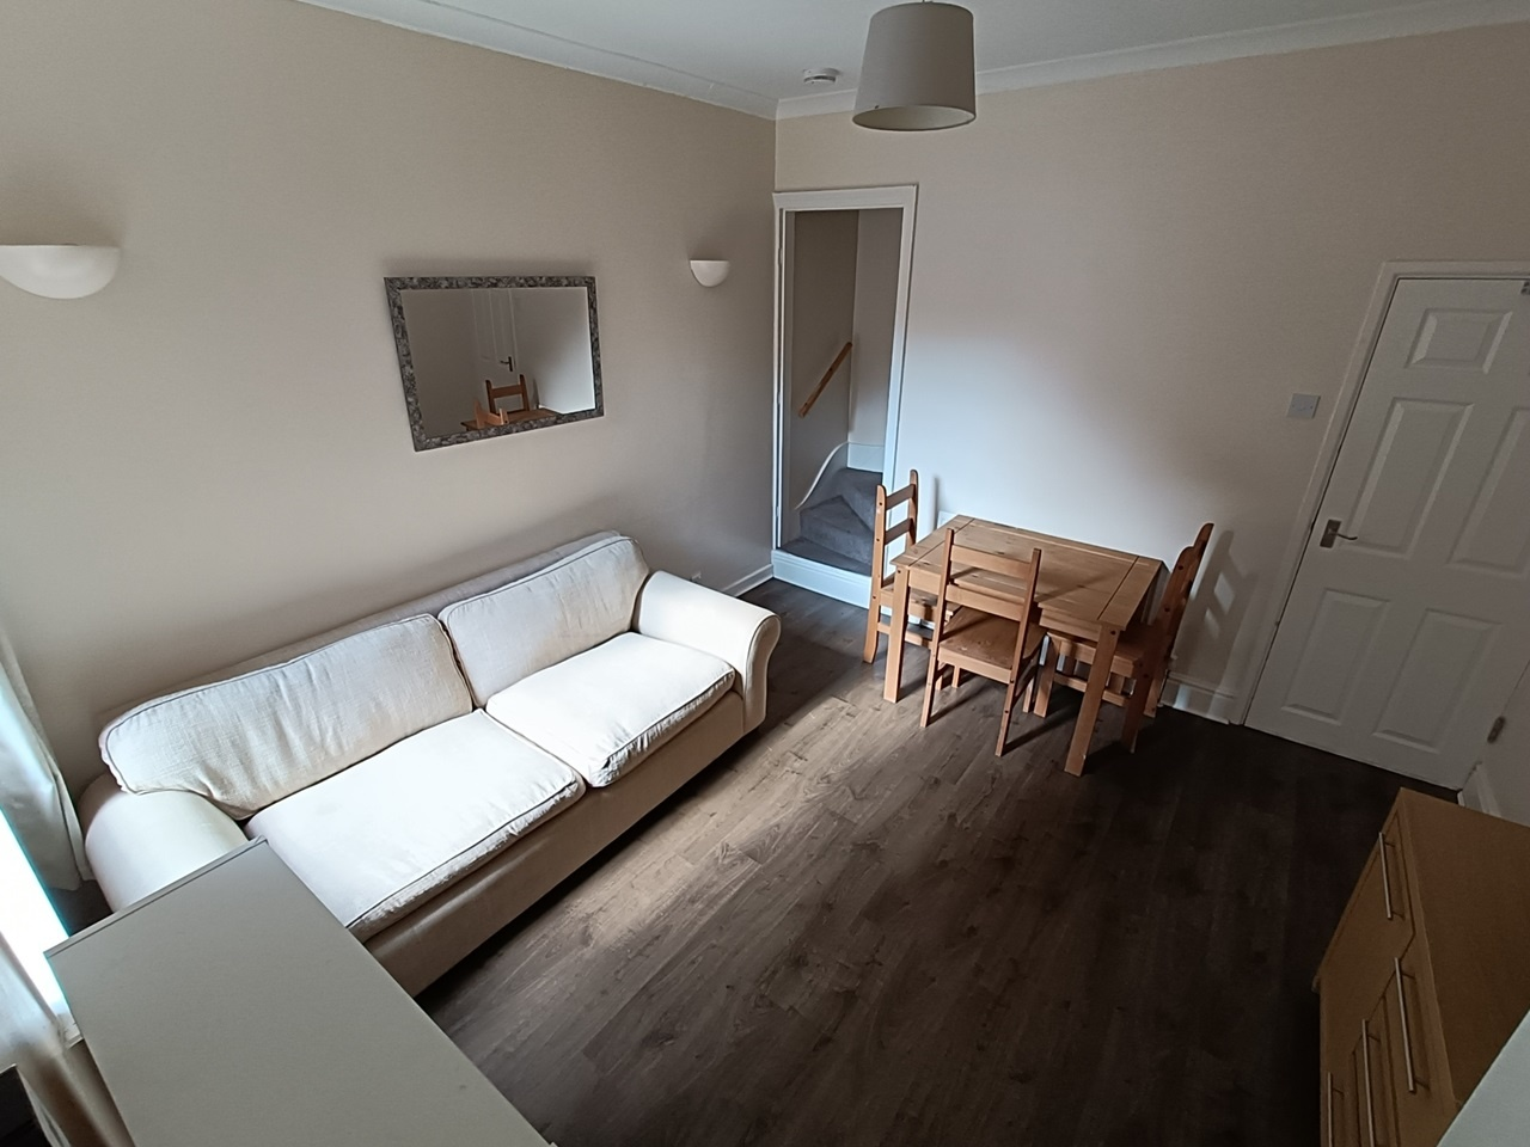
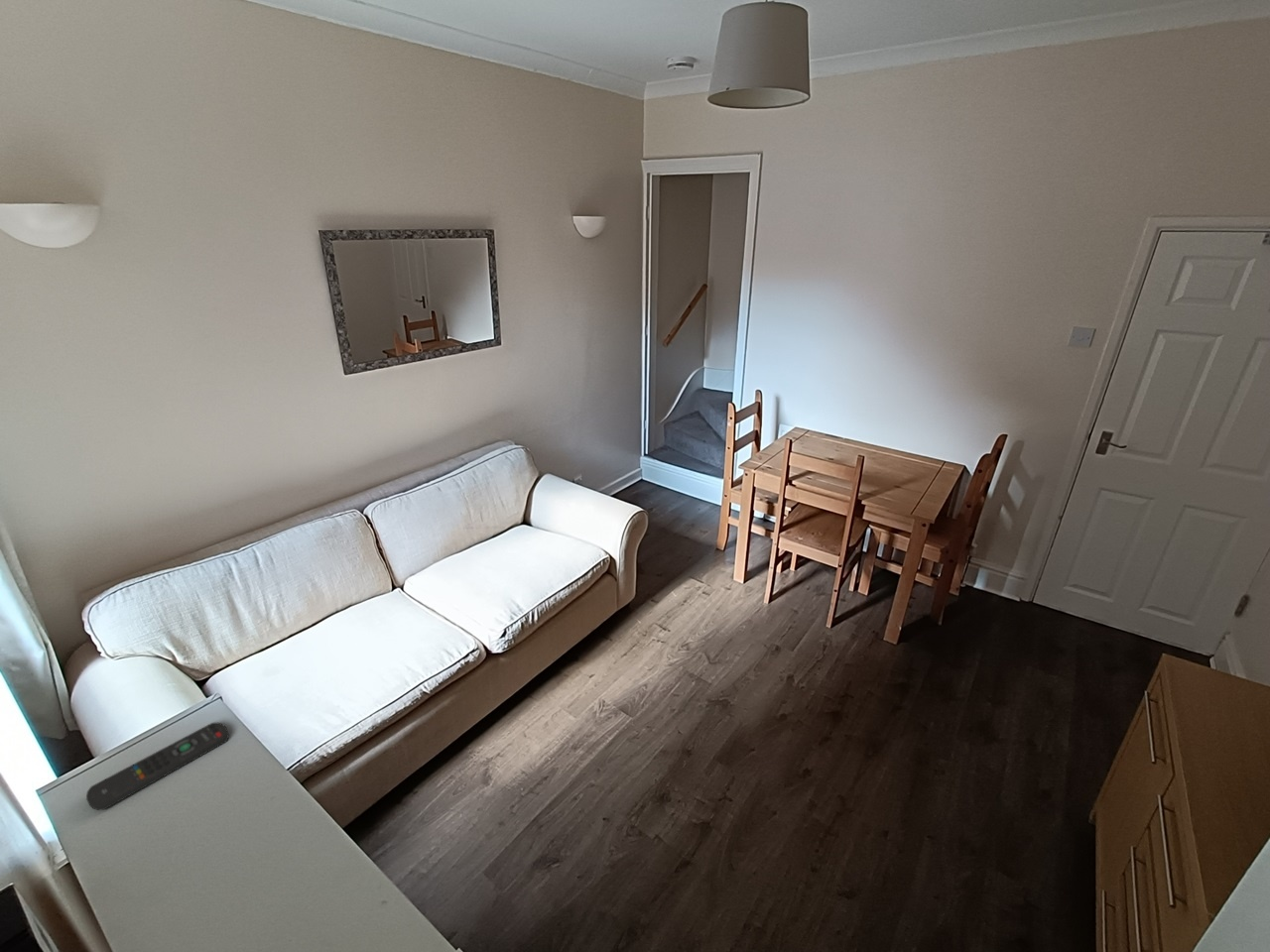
+ remote control [85,721,230,811]
